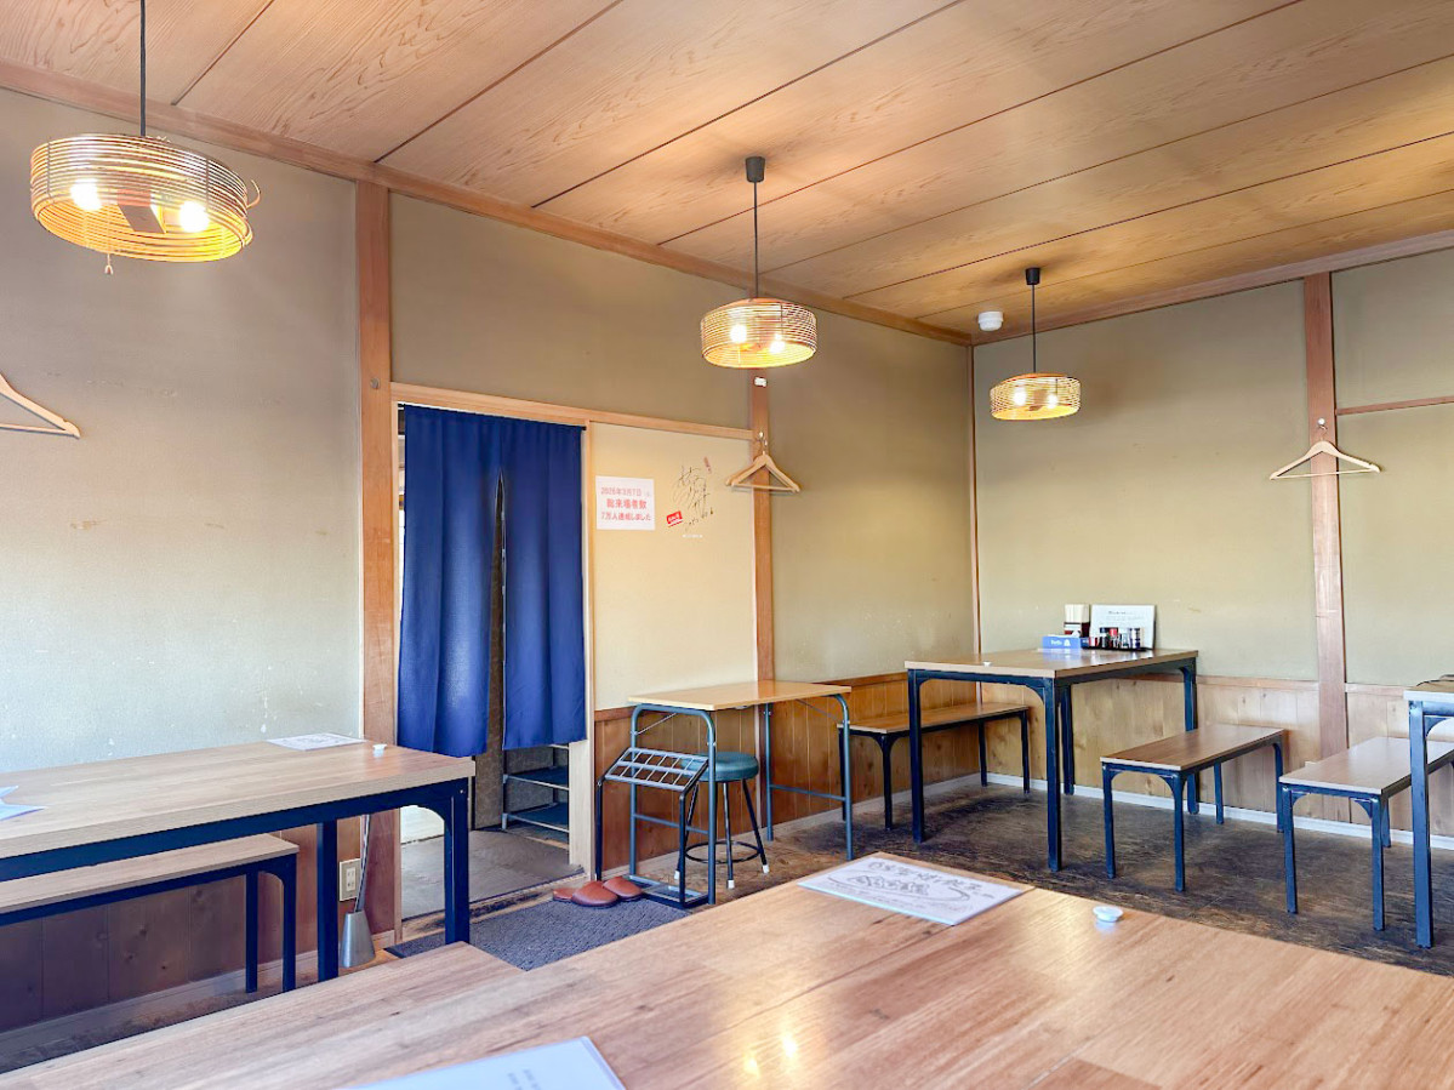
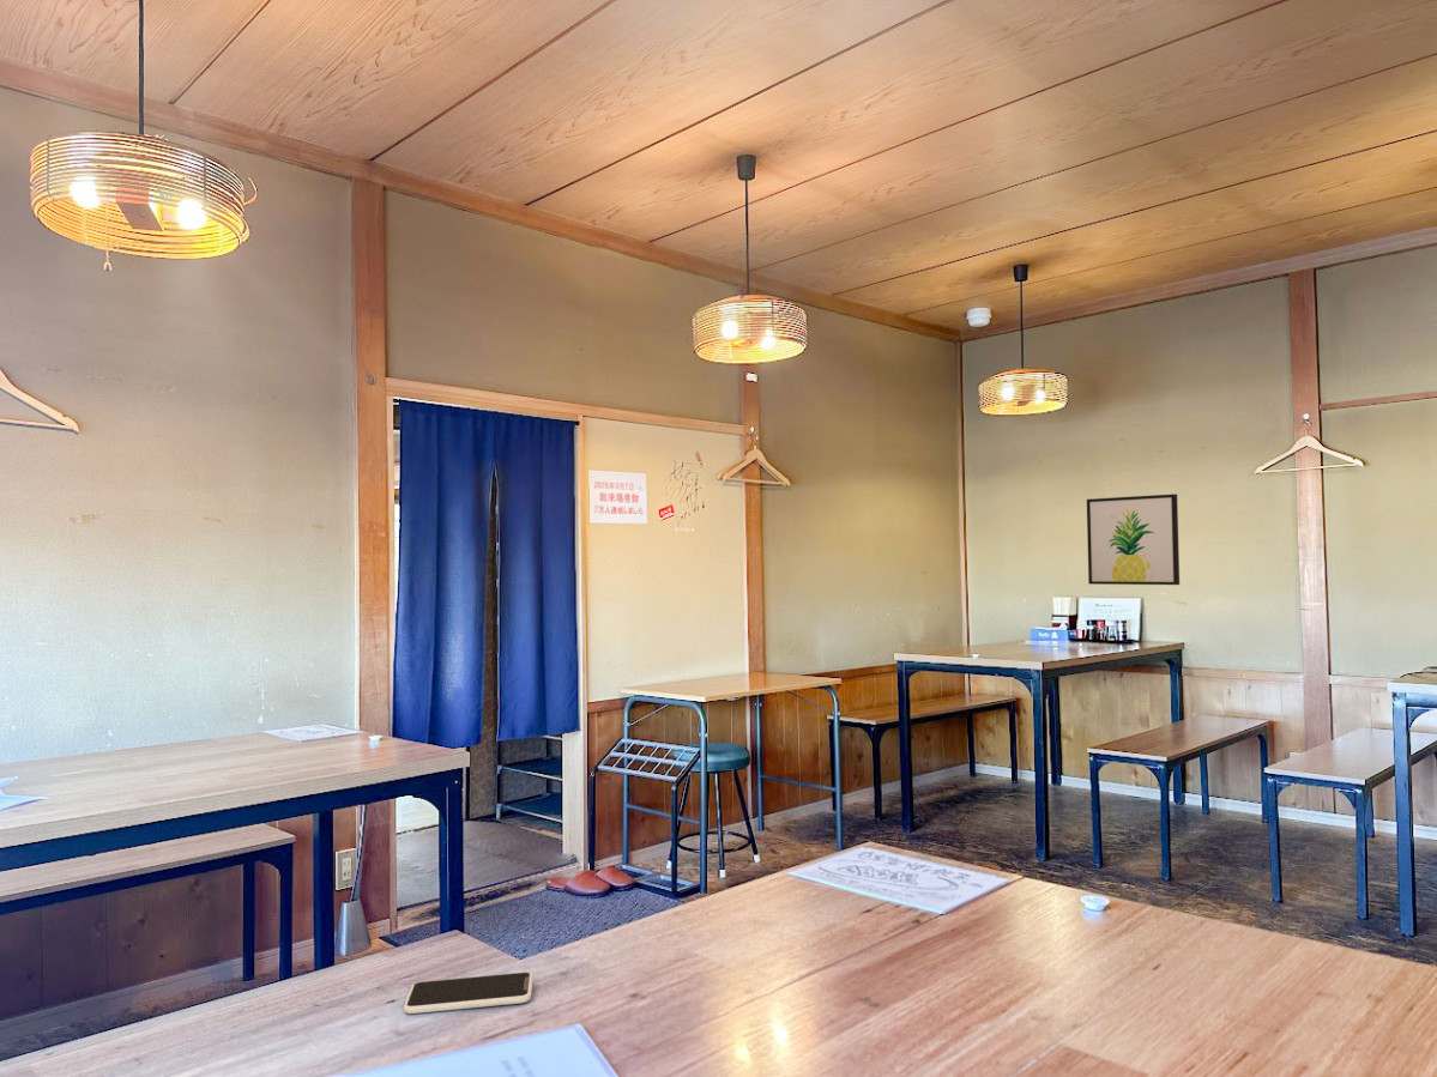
+ wall art [1086,494,1181,586]
+ smartphone [403,970,535,1015]
